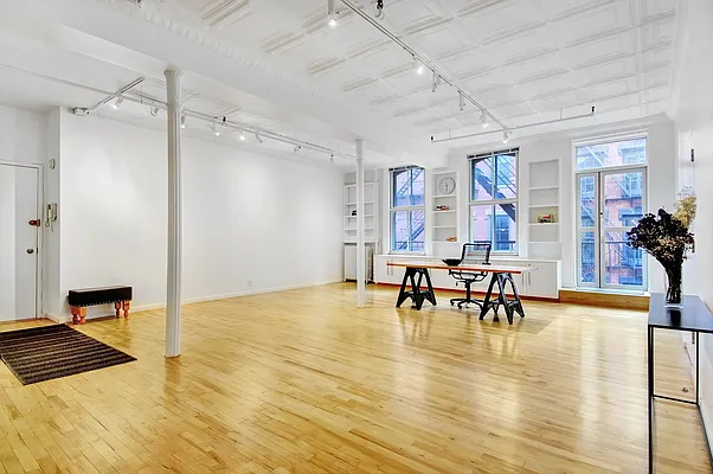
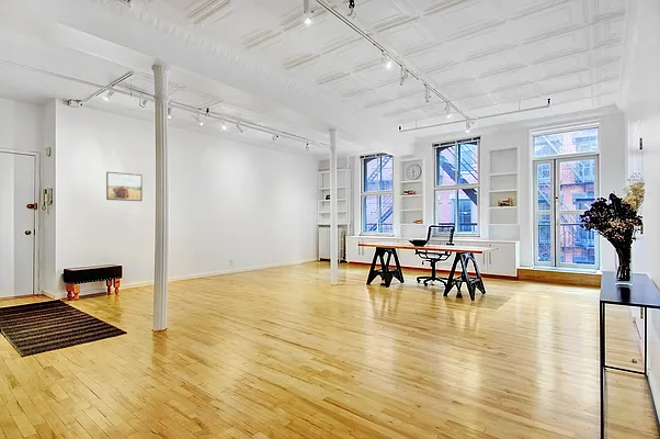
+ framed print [105,171,144,202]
